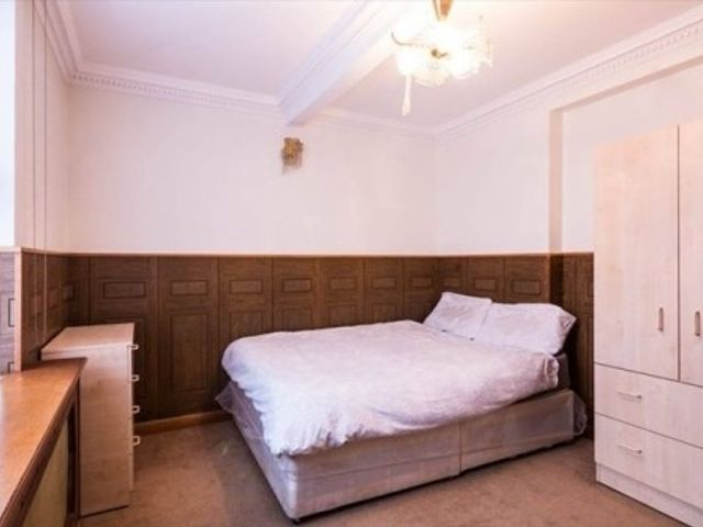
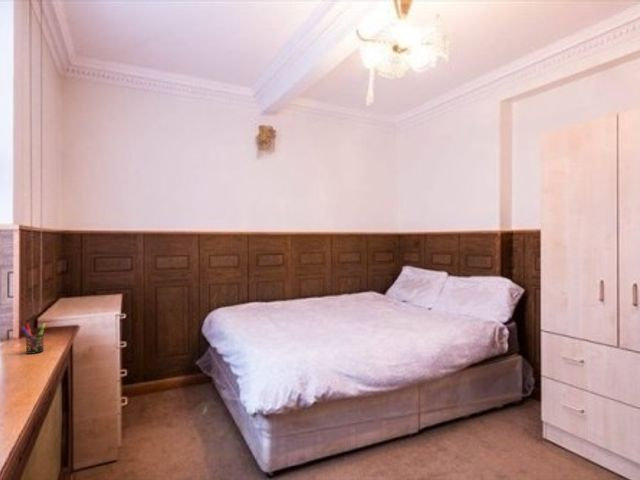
+ pen holder [20,322,47,355]
